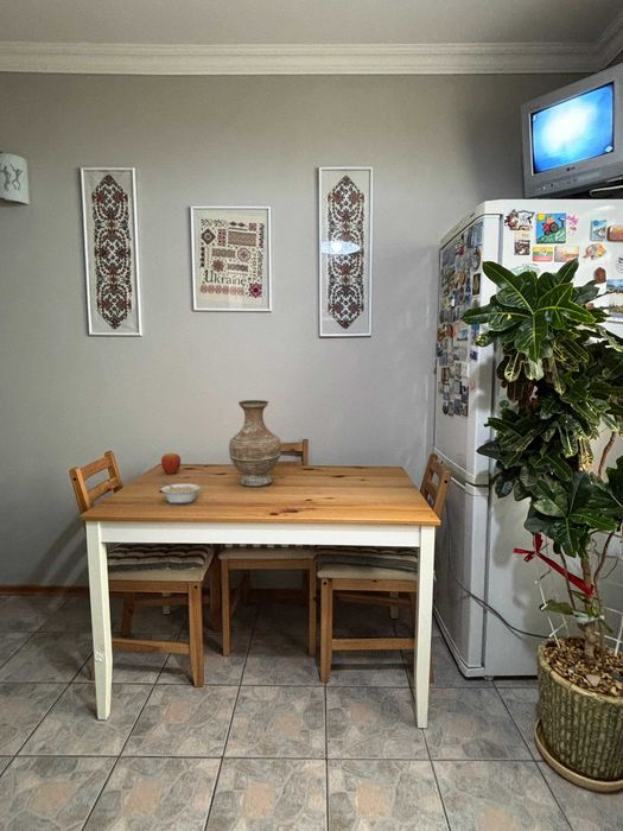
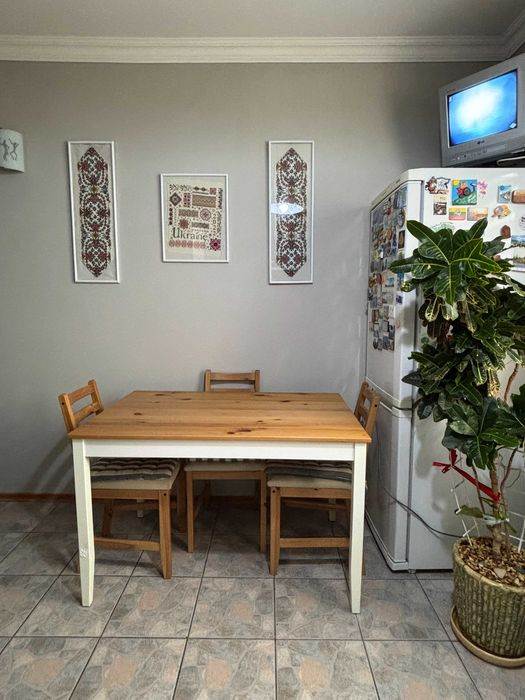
- legume [160,481,201,506]
- fruit [160,452,182,475]
- vase [228,399,282,488]
